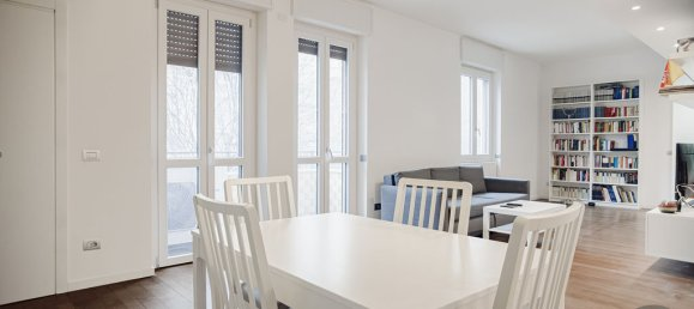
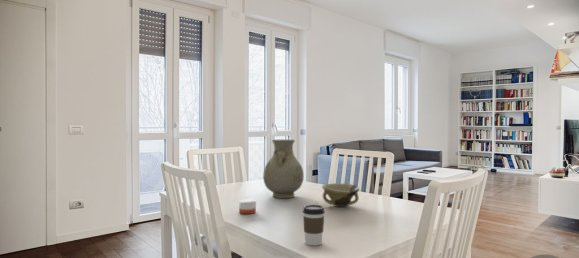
+ candle [238,197,257,215]
+ vase [262,138,305,199]
+ bowl [321,182,360,208]
+ coffee cup [301,204,326,247]
